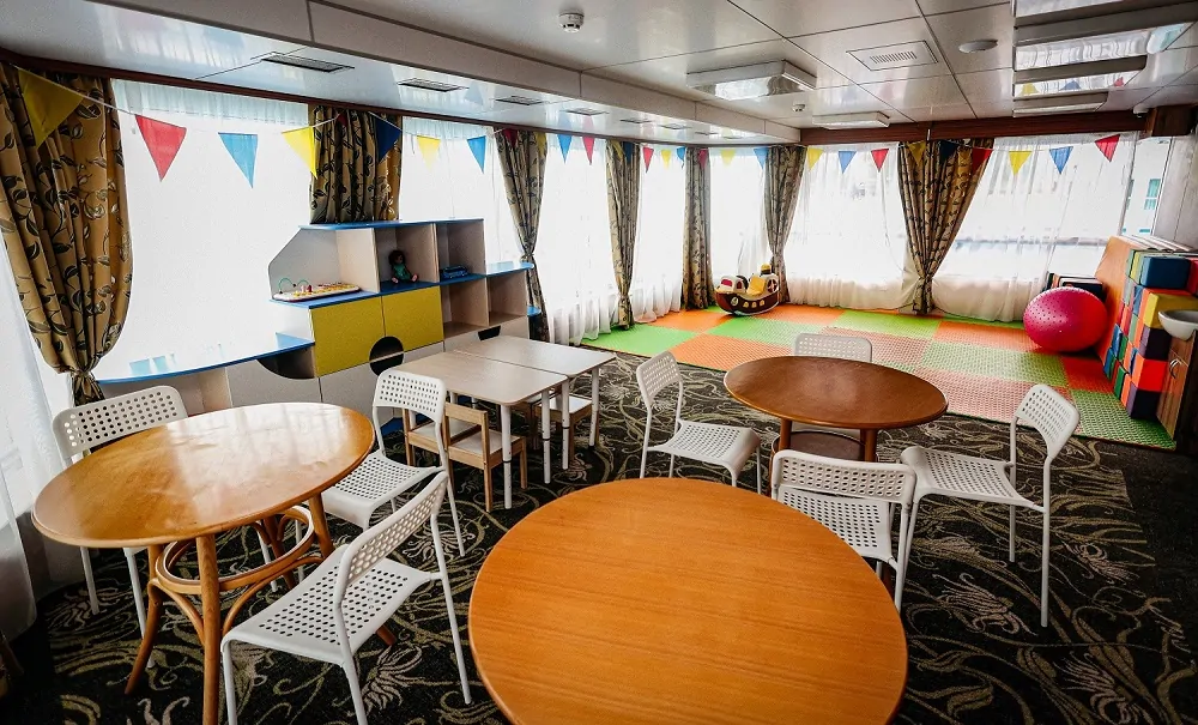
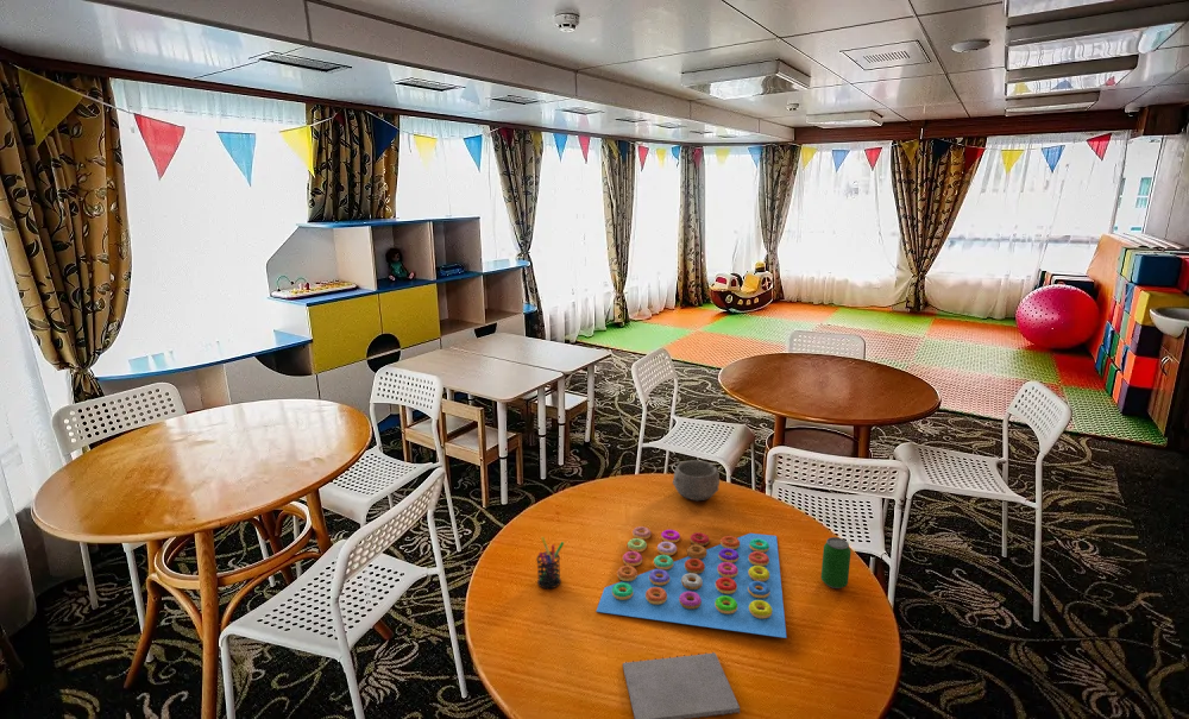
+ notepad [622,651,741,719]
+ bowl [672,459,721,502]
+ board game [594,525,787,639]
+ beverage can [820,536,853,589]
+ pen holder [535,536,565,589]
